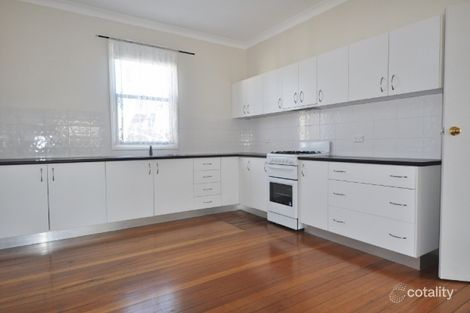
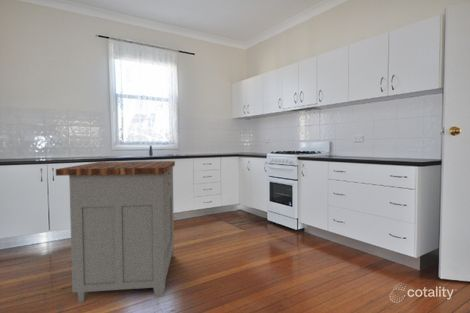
+ kitchen island [55,160,176,303]
